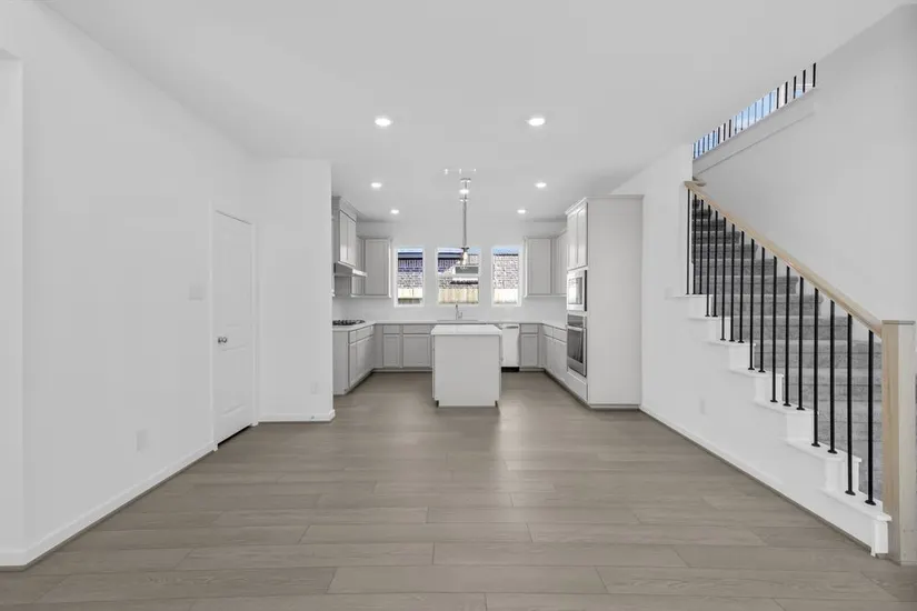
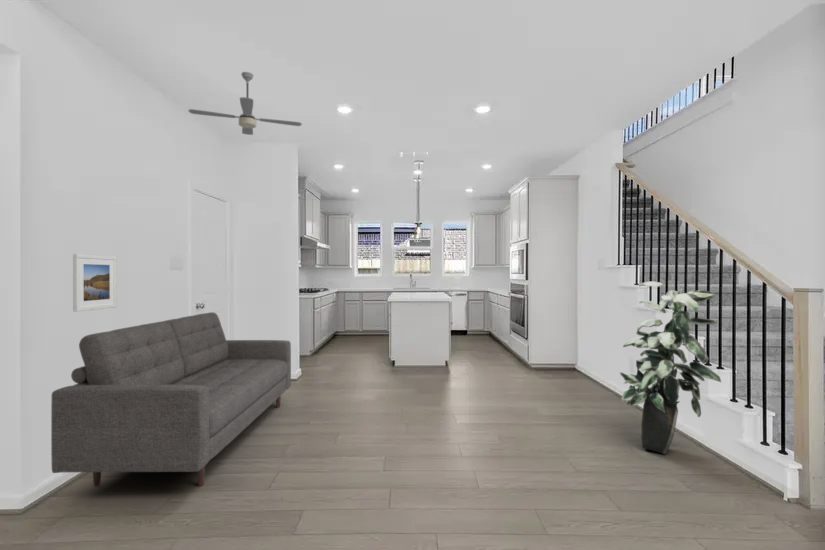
+ sofa [50,311,292,488]
+ ceiling fan [187,71,303,136]
+ indoor plant [619,281,722,455]
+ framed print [72,253,118,313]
